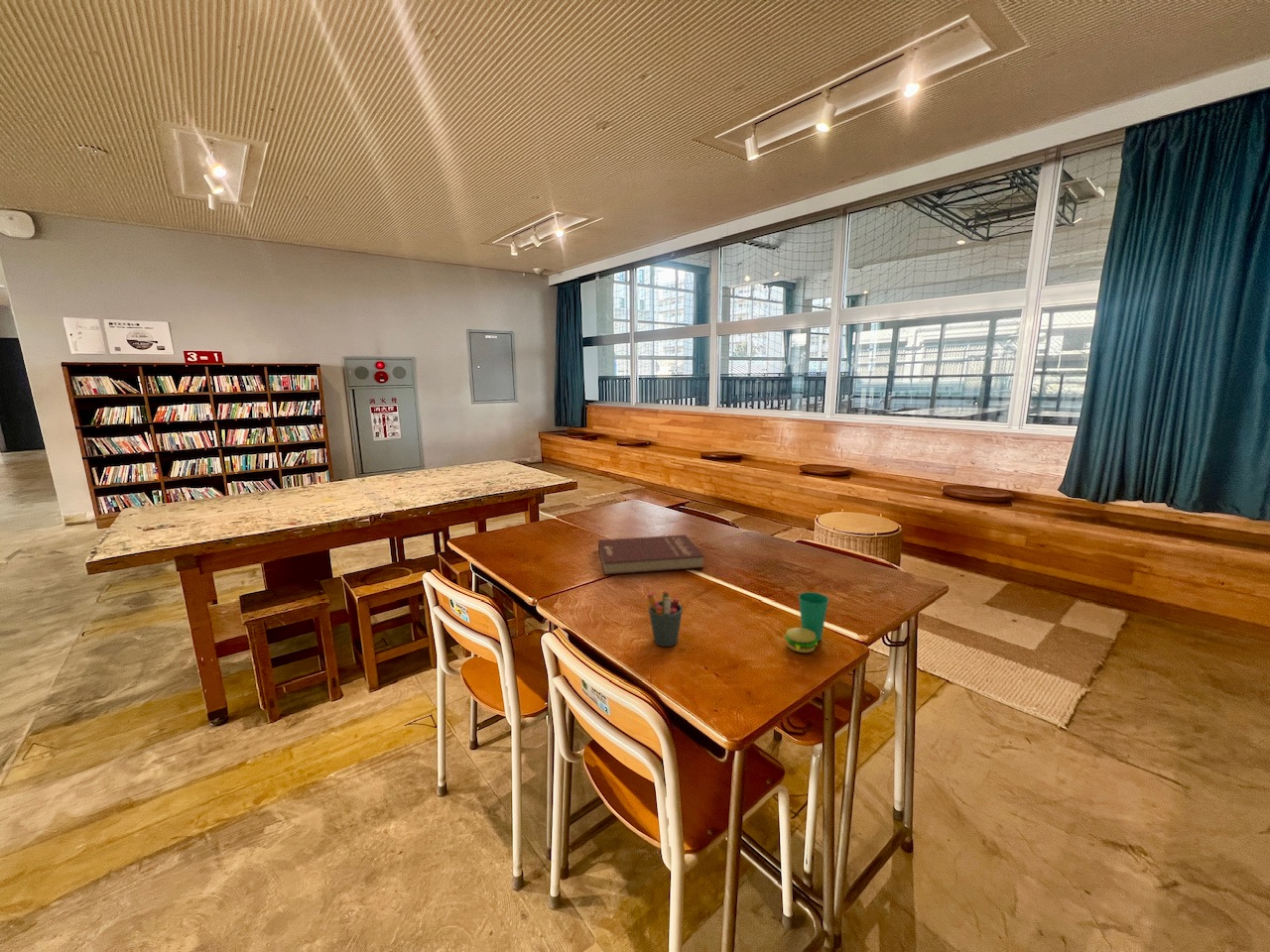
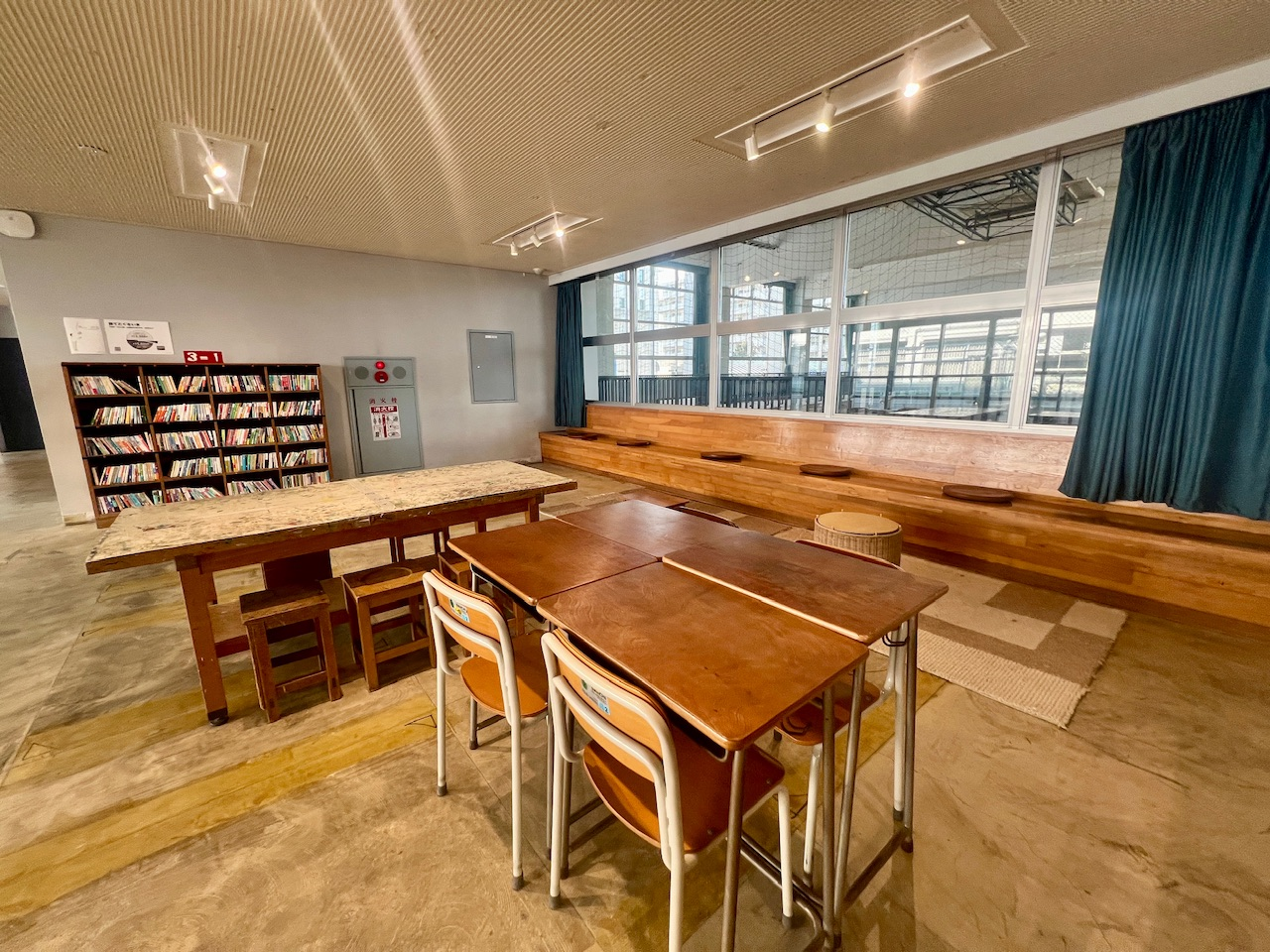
- cup [784,591,830,654]
- pen holder [646,590,684,648]
- book [597,534,705,576]
